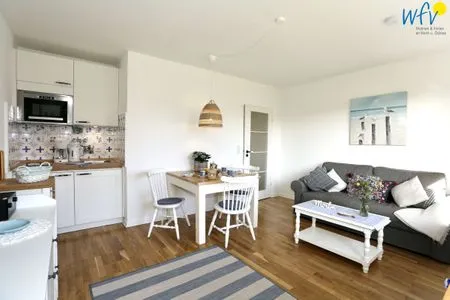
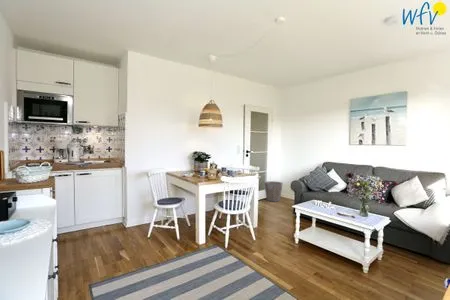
+ waste bin [263,180,284,202]
